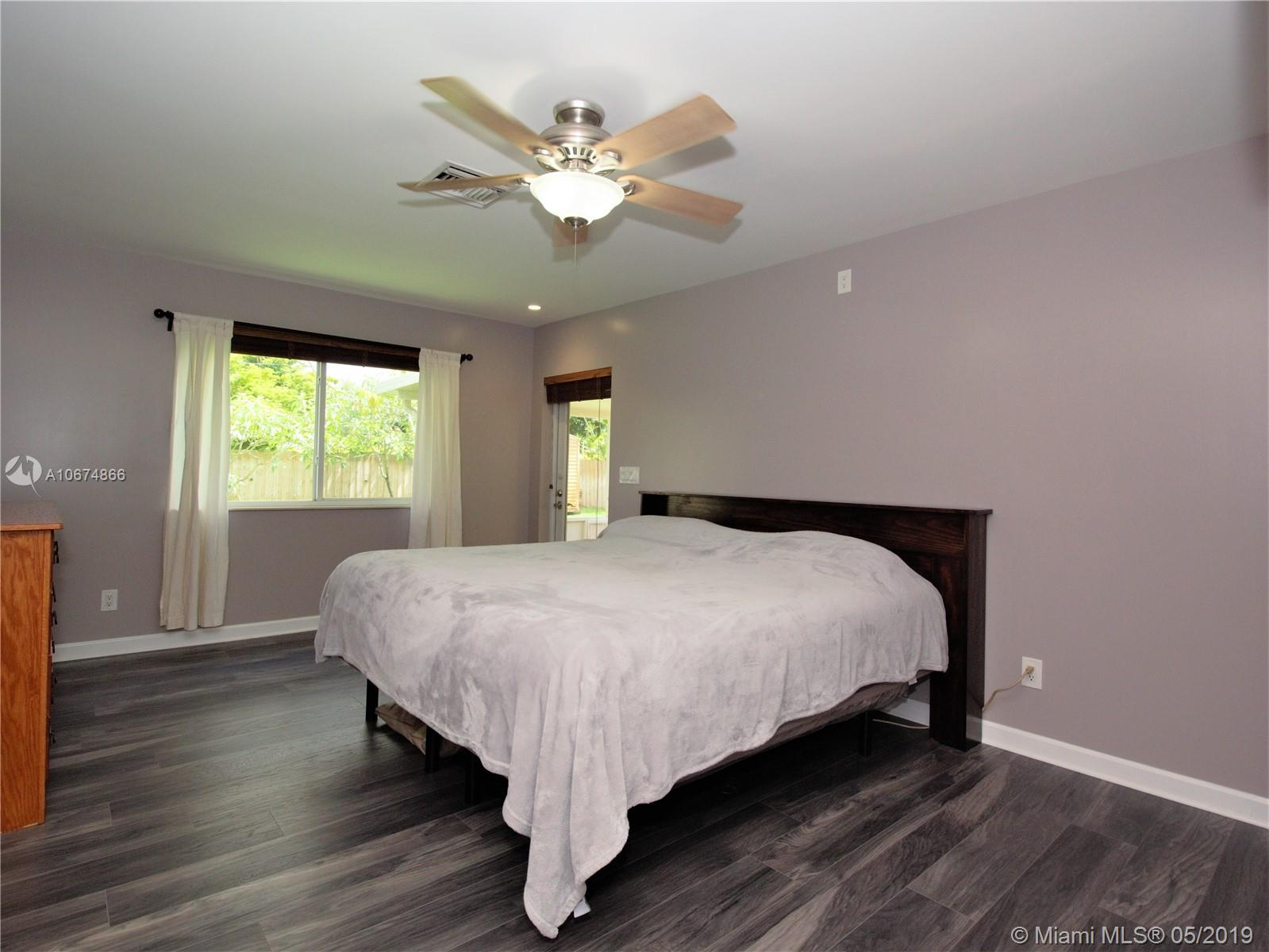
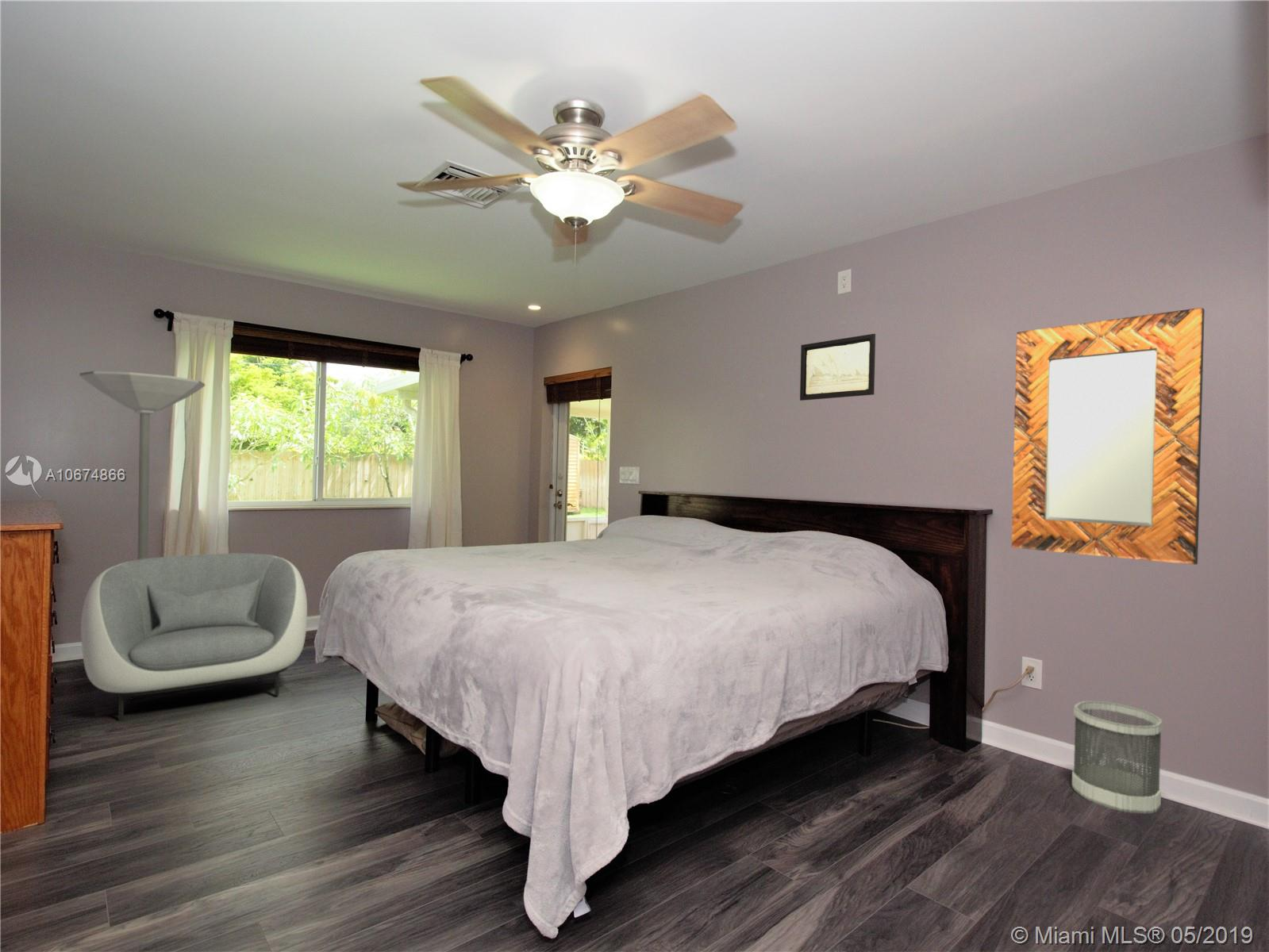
+ armchair [80,552,308,722]
+ wall art [799,333,876,401]
+ home mirror [1011,307,1206,566]
+ wastebasket [1071,701,1163,815]
+ floor lamp [79,370,206,560]
